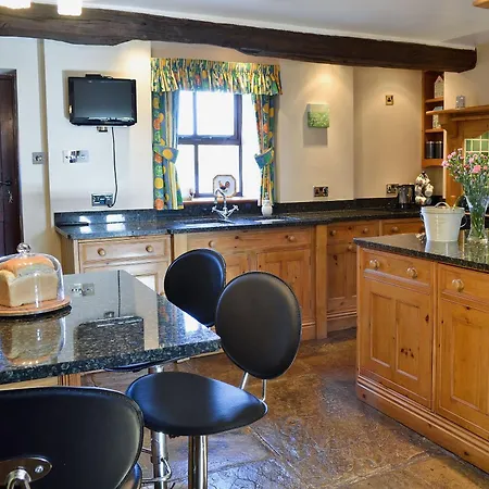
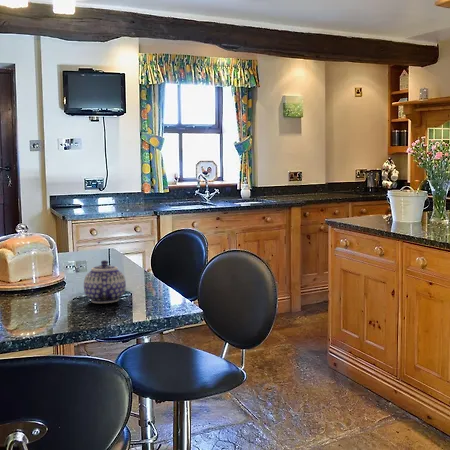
+ teapot [83,259,127,304]
